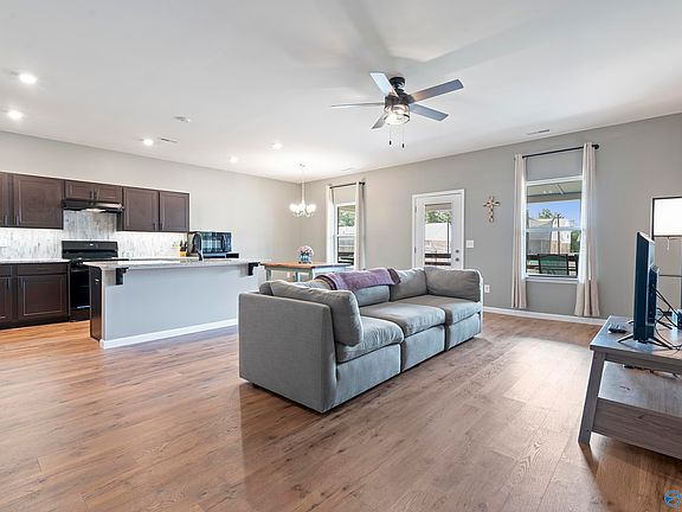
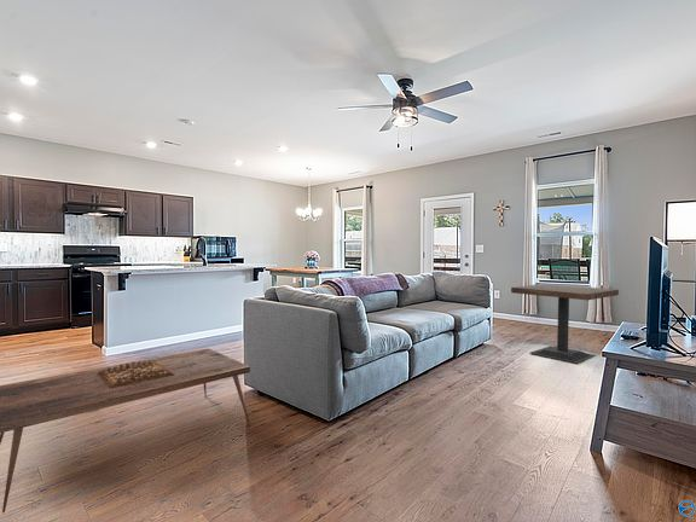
+ coffee table [0,348,251,514]
+ side table [510,283,620,365]
